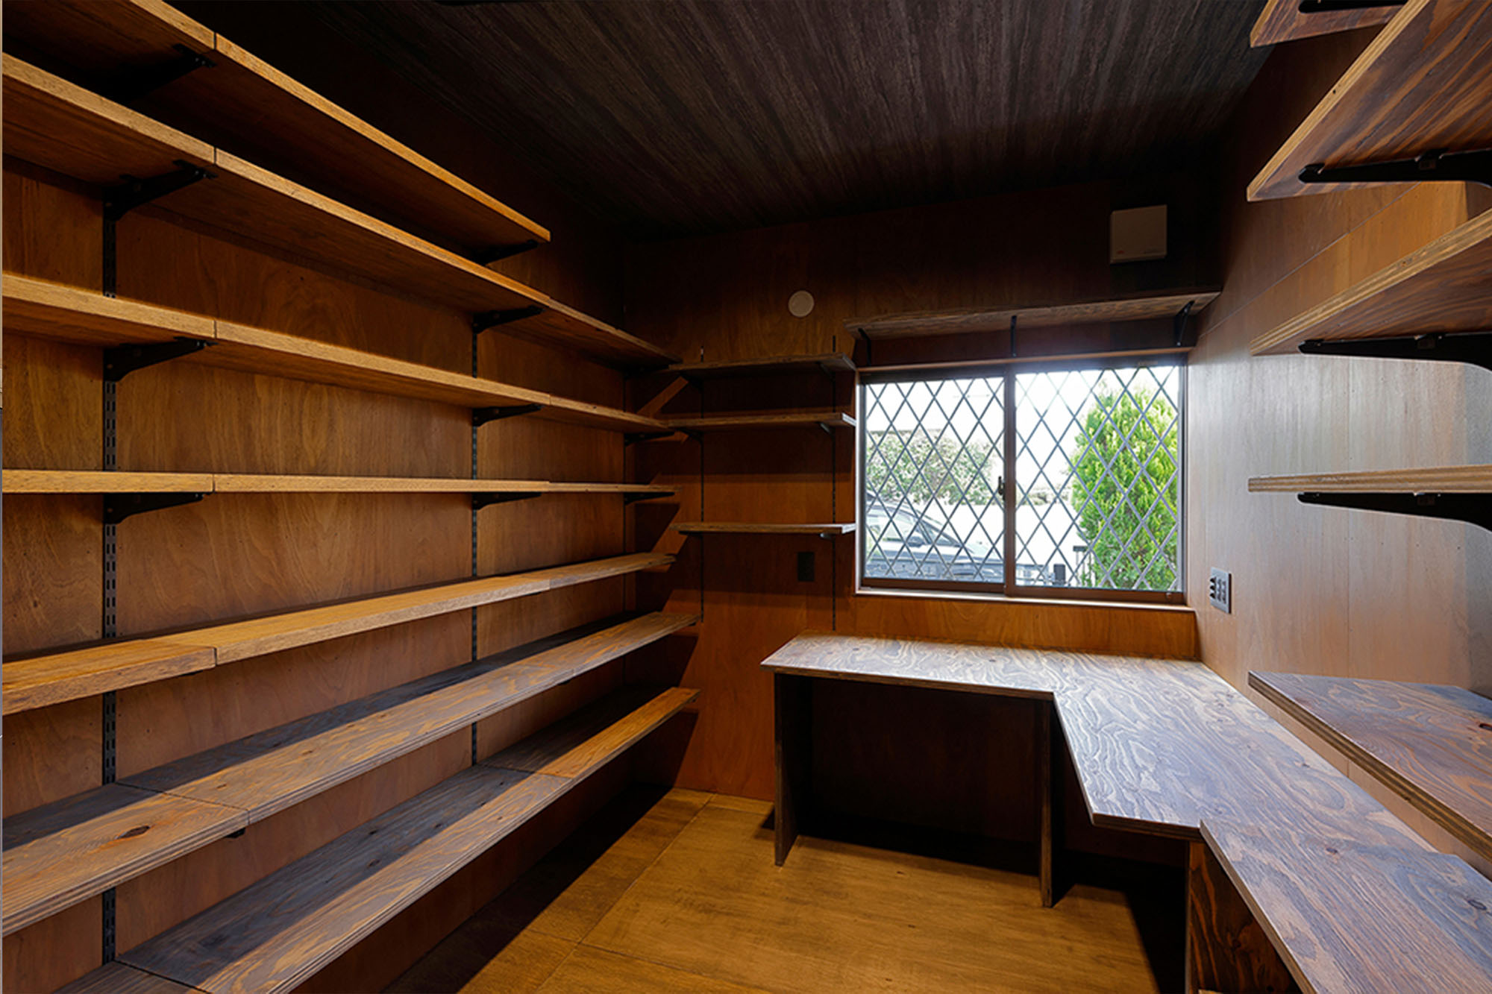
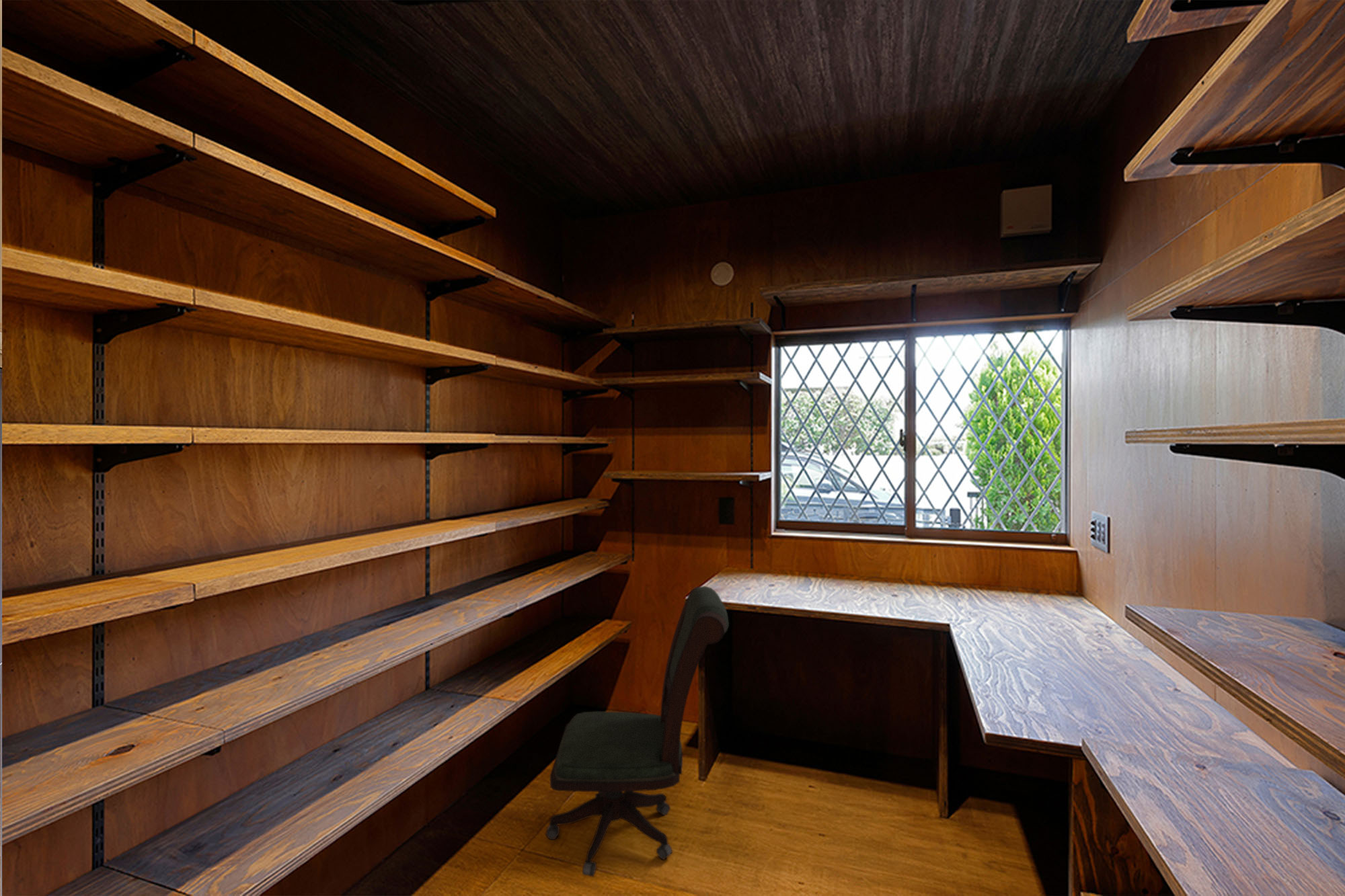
+ office chair [545,585,730,877]
